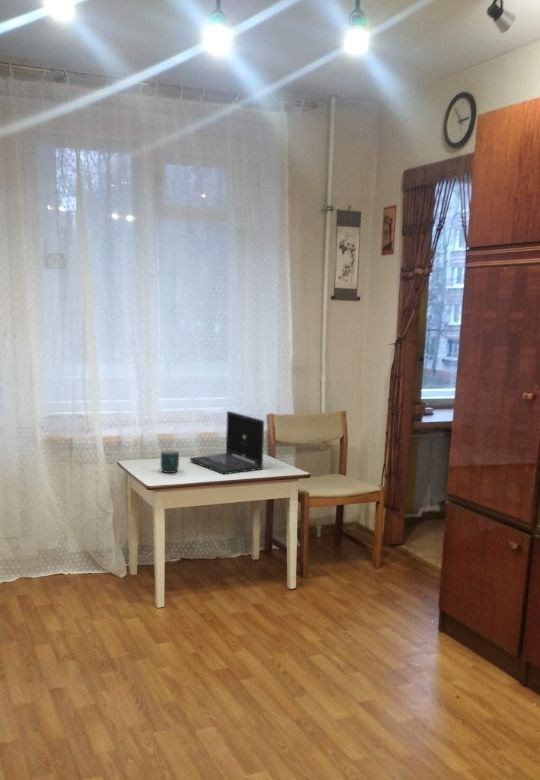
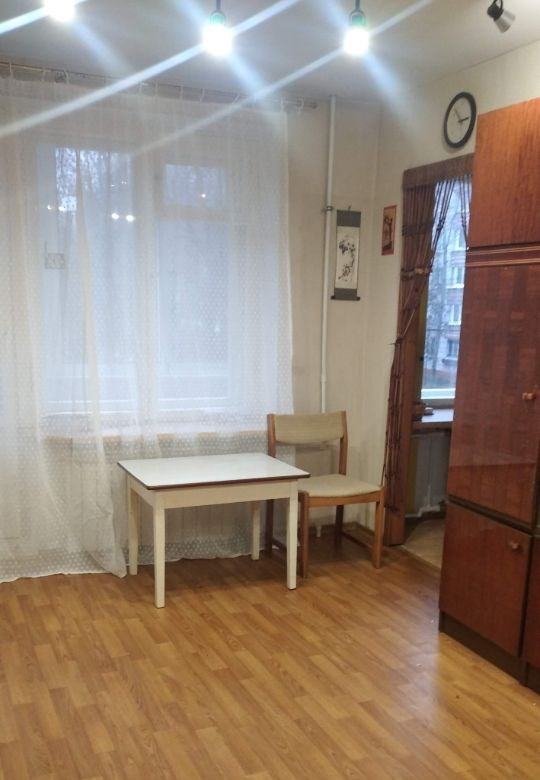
- mug [160,449,180,474]
- laptop [189,410,265,475]
